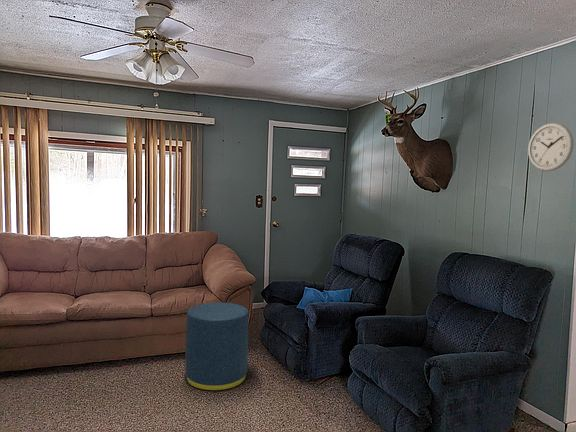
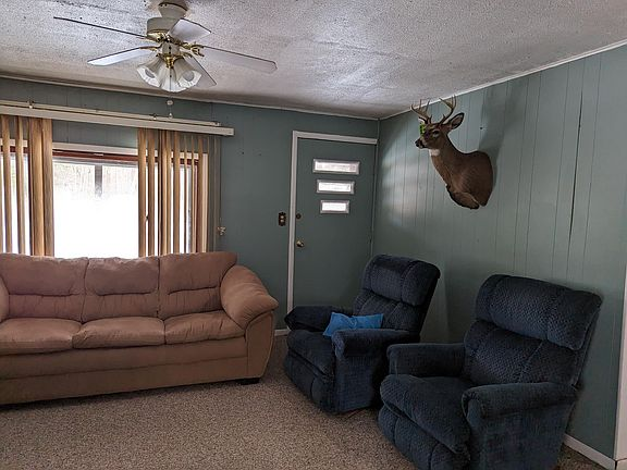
- wall clock [527,122,574,172]
- ottoman [184,301,249,392]
